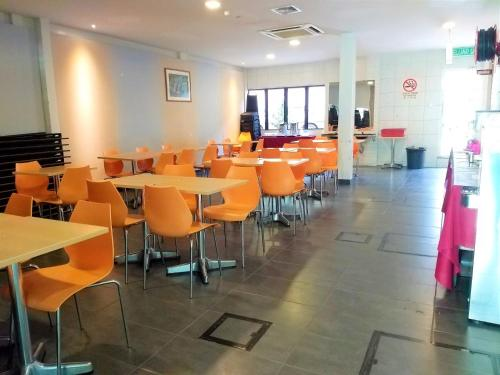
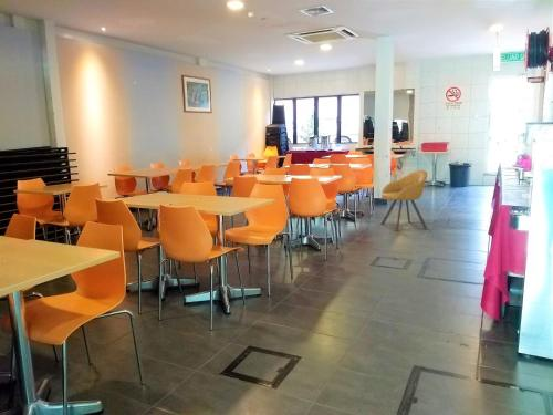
+ chair [379,169,428,231]
